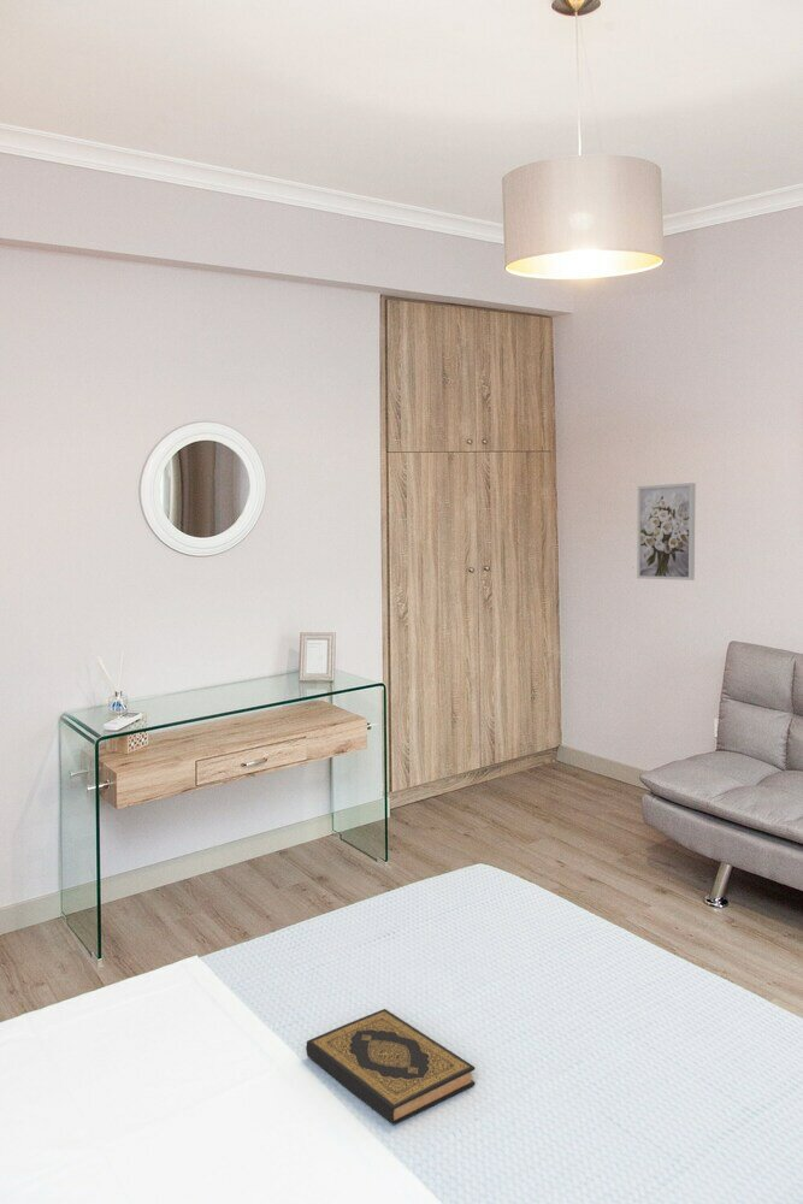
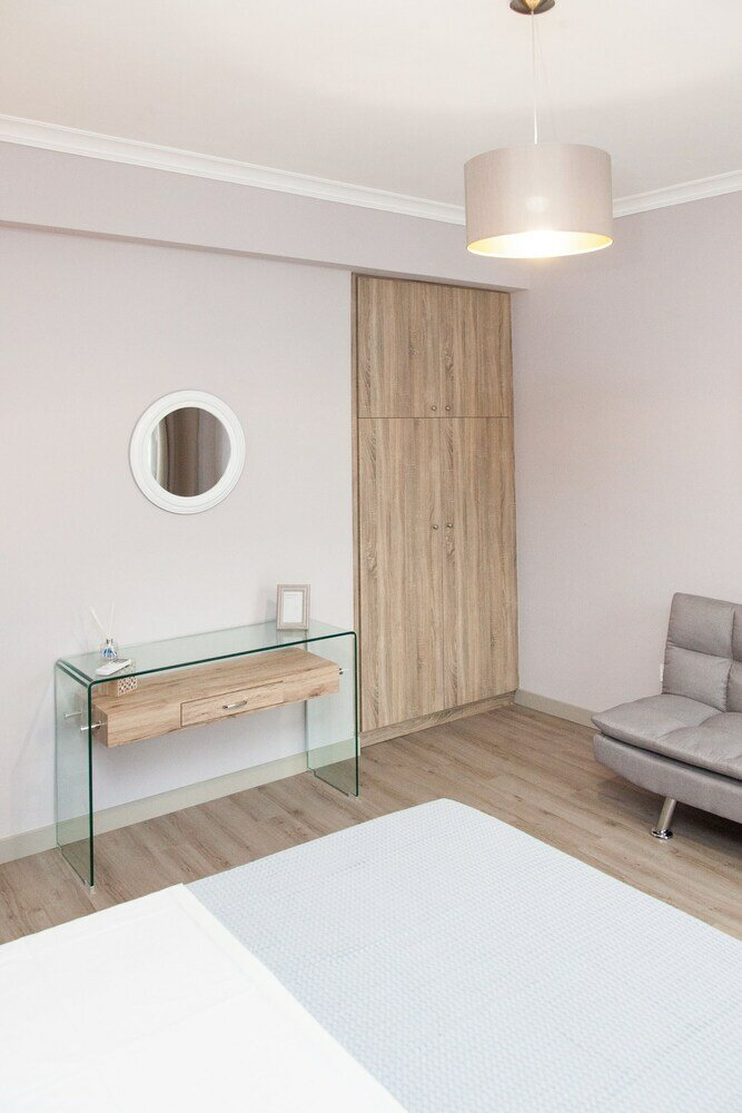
- wall art [636,482,697,582]
- hardback book [305,1008,477,1126]
